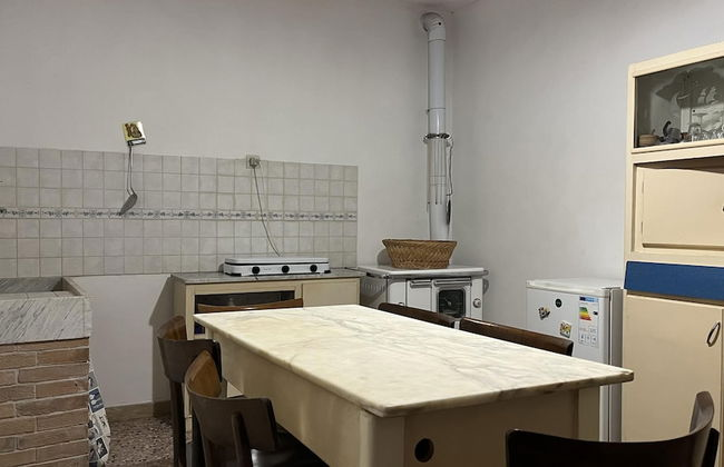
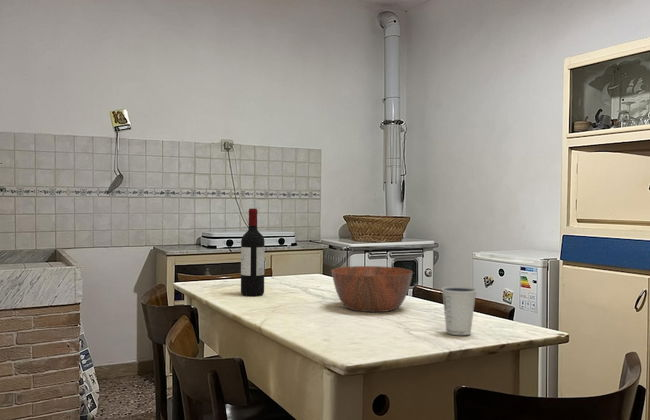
+ bowl [330,265,414,313]
+ dixie cup [440,285,478,336]
+ wine bottle [240,208,266,297]
